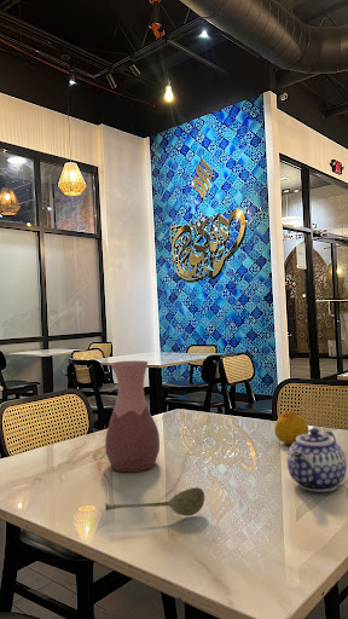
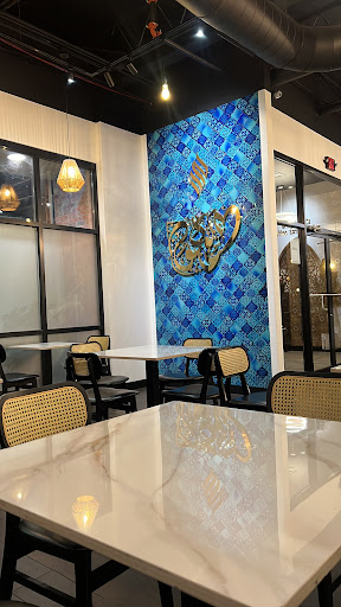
- fruit [273,410,309,446]
- soupspoon [104,486,205,517]
- teapot [286,427,348,493]
- vase [104,360,161,473]
